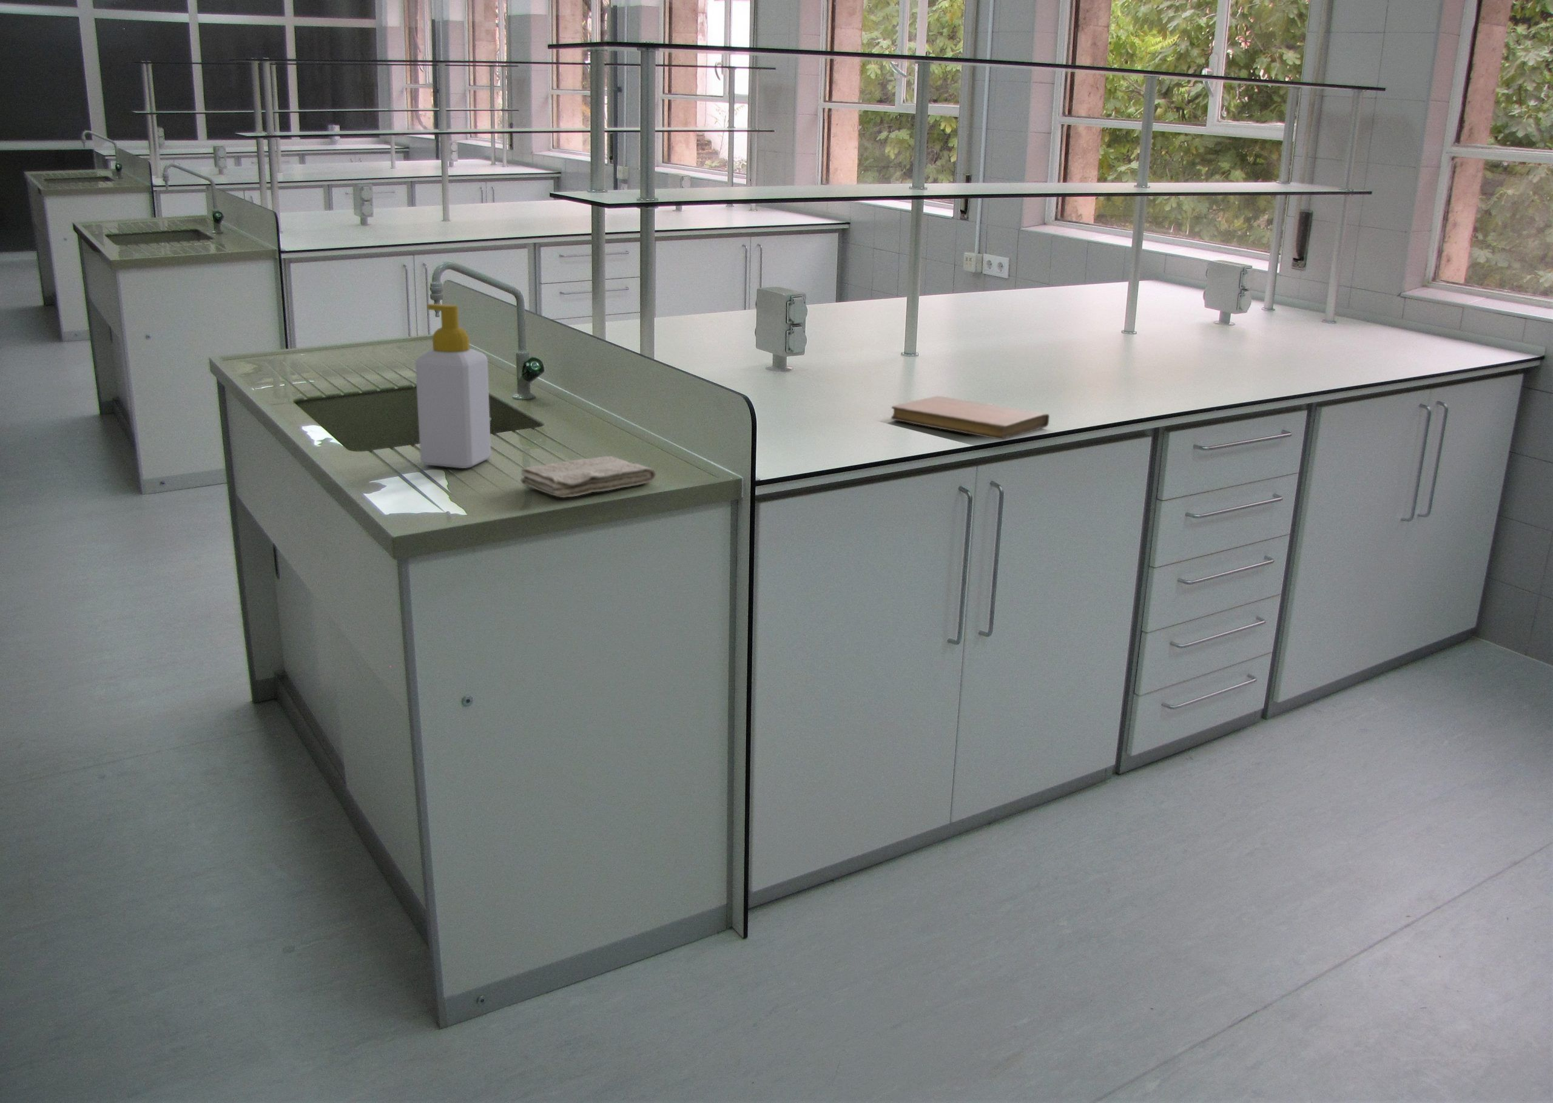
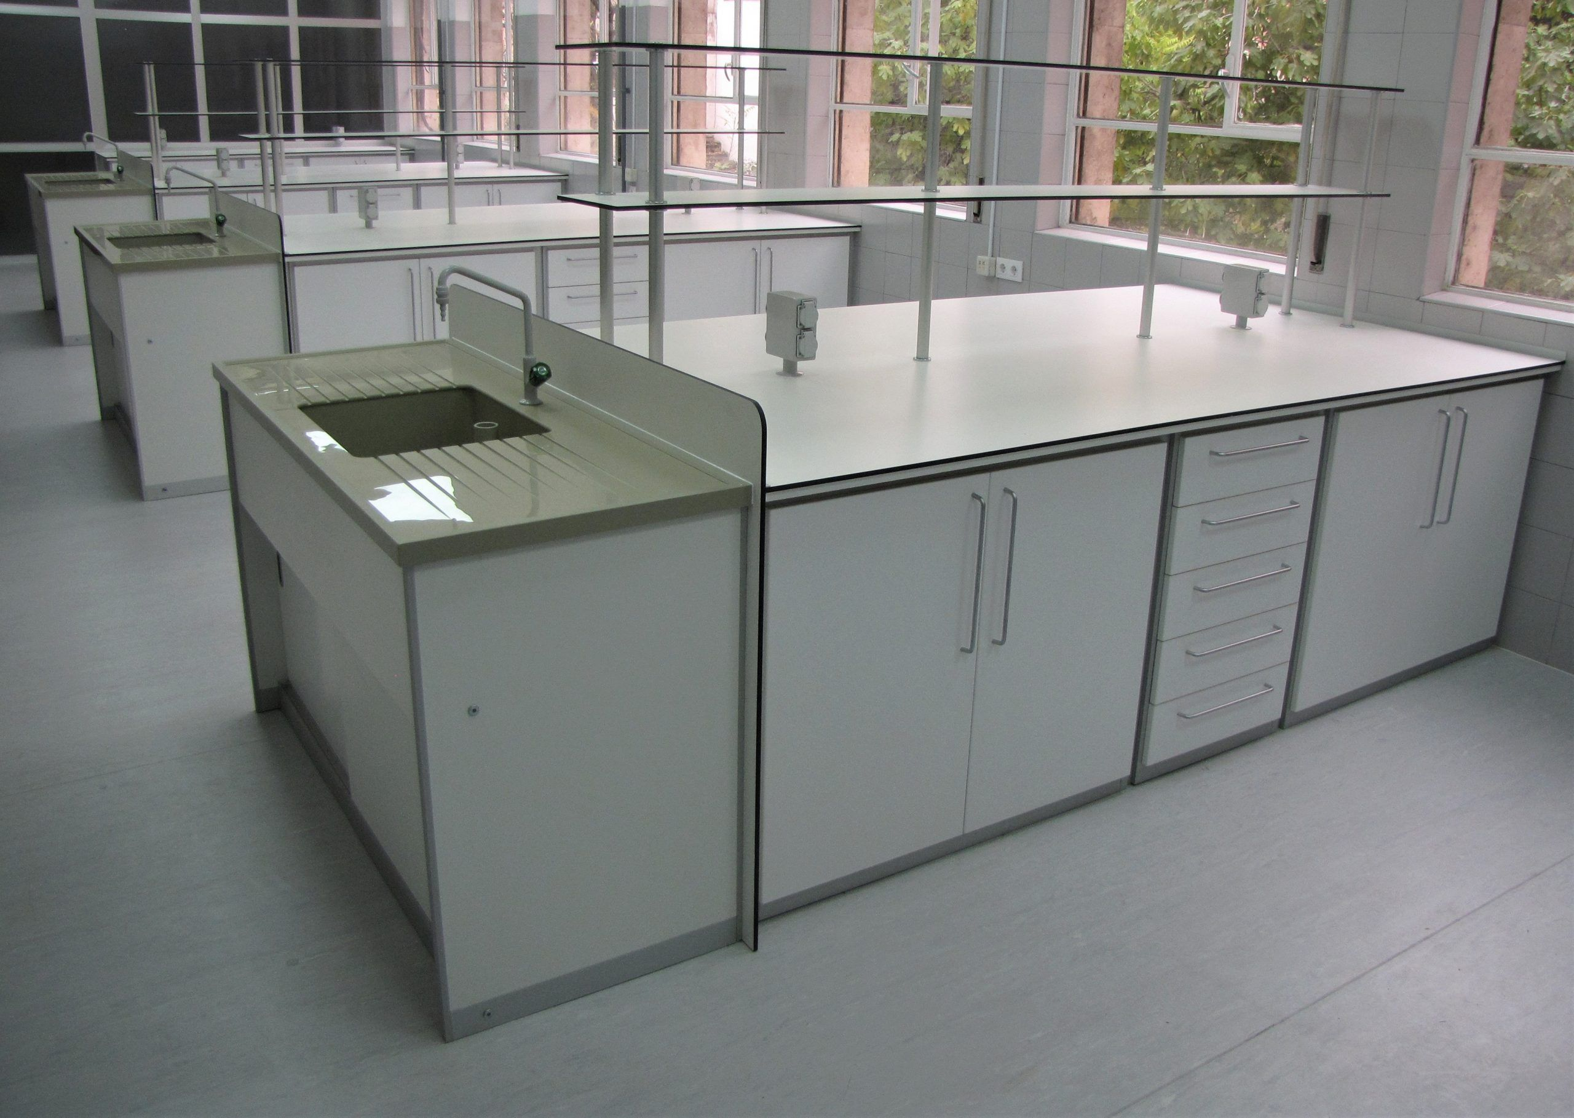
- notebook [890,395,1050,440]
- washcloth [520,456,657,498]
- soap bottle [415,303,492,469]
